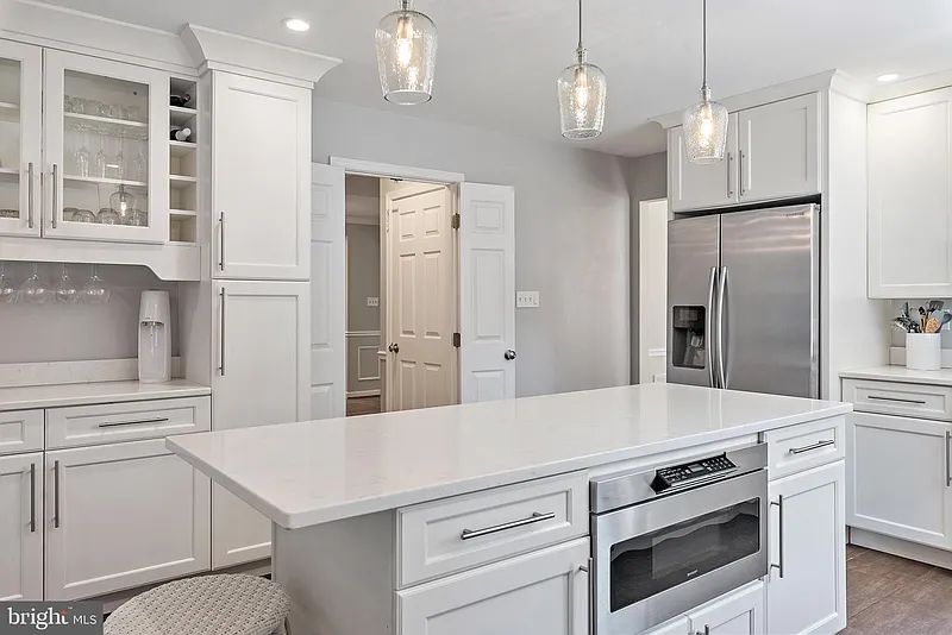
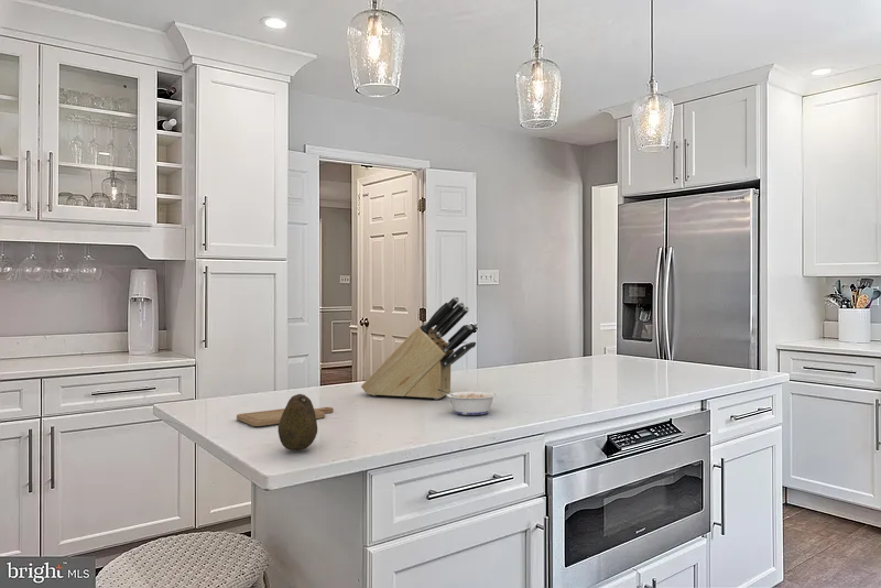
+ chopping board [236,406,335,427]
+ legume [438,390,498,416]
+ fruit [276,393,318,451]
+ knife block [360,295,479,401]
